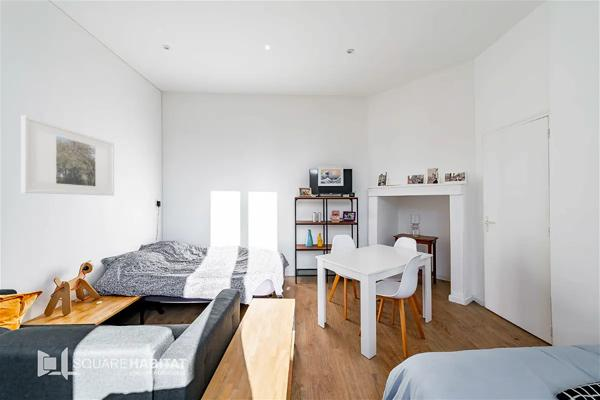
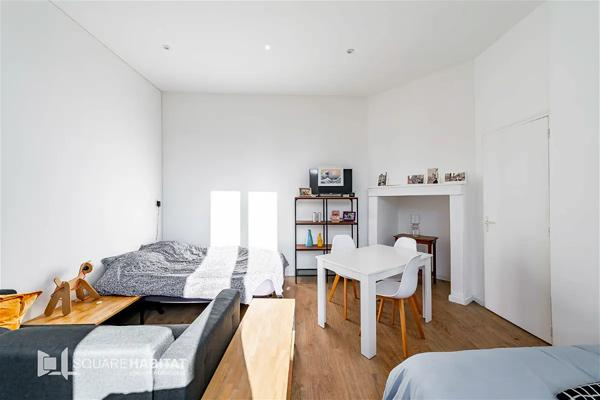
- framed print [21,114,115,197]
